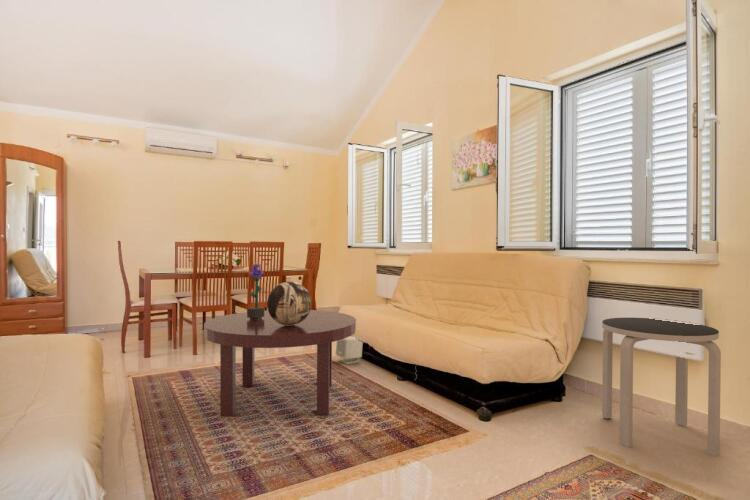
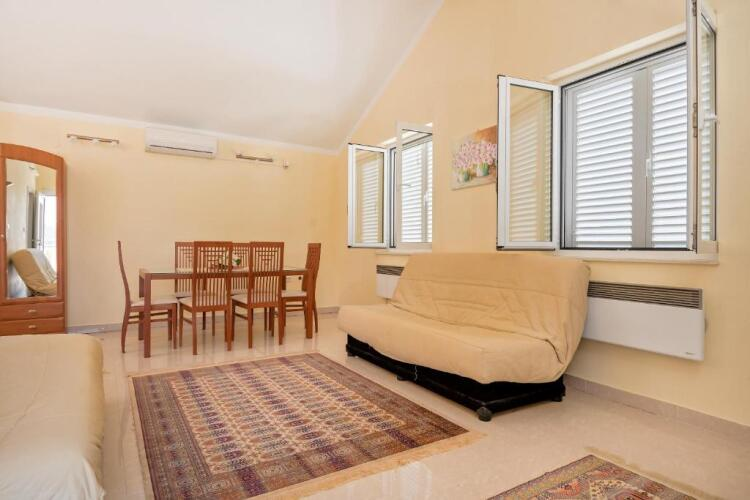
- speaker [335,335,364,365]
- coffee table [203,309,357,418]
- decorative bowl [266,281,313,326]
- potted flower [246,262,265,320]
- side table [601,317,722,457]
